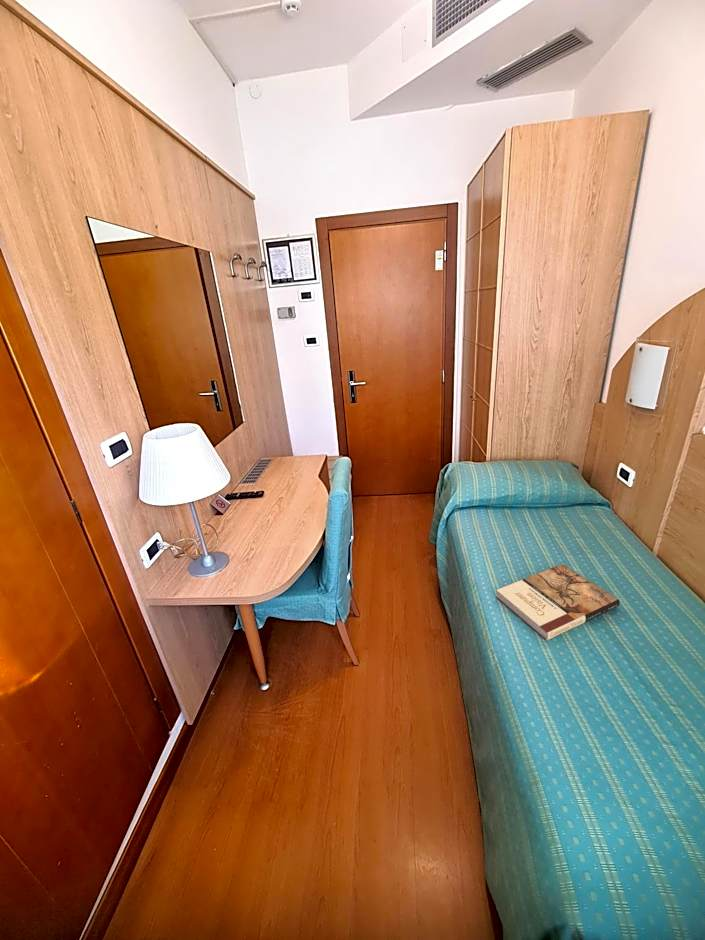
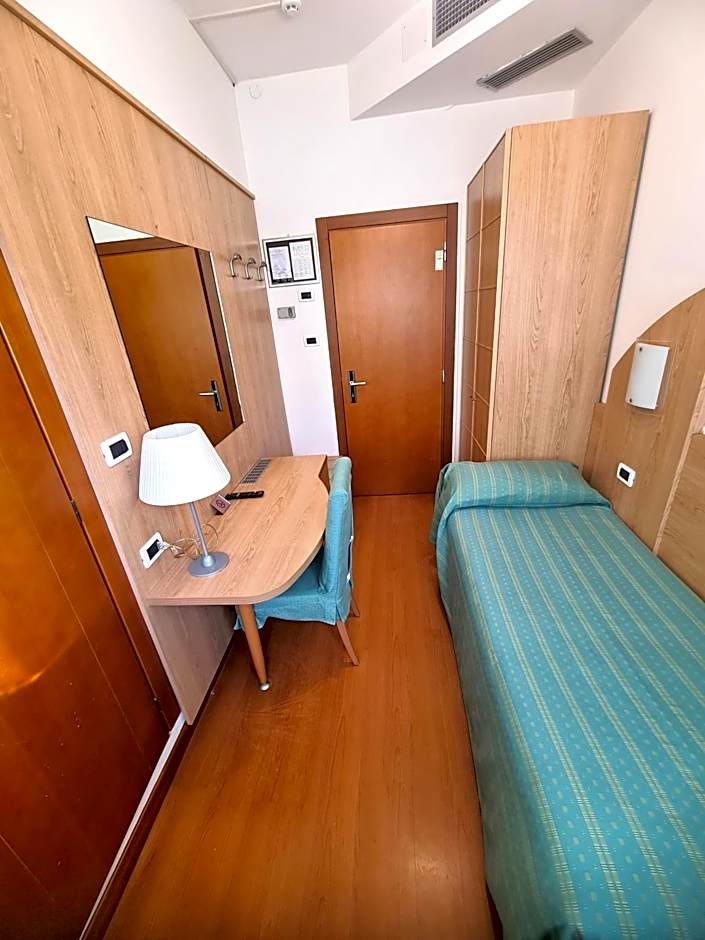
- book [495,563,621,641]
